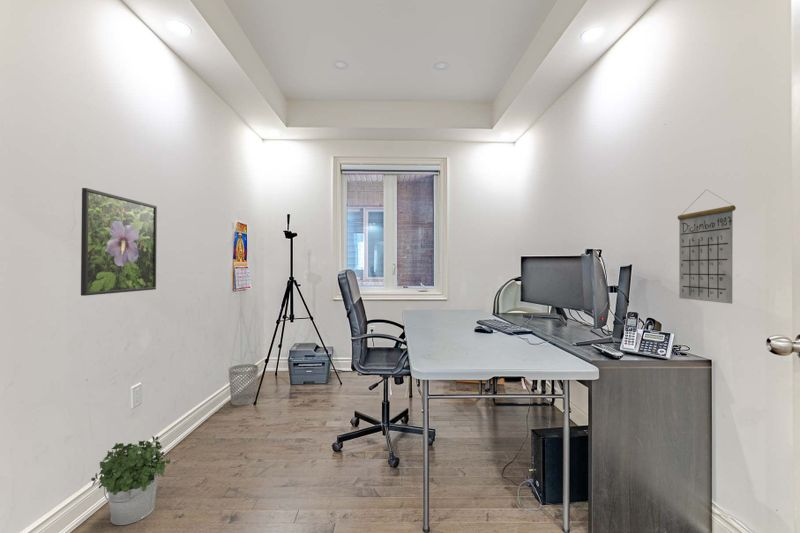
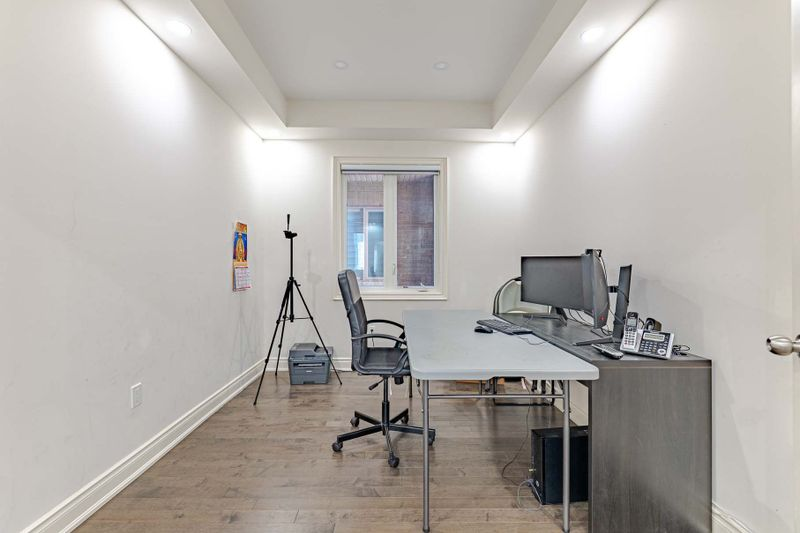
- potted plant [90,435,173,526]
- wastebasket [227,363,259,407]
- calendar [676,188,737,305]
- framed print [80,187,158,297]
